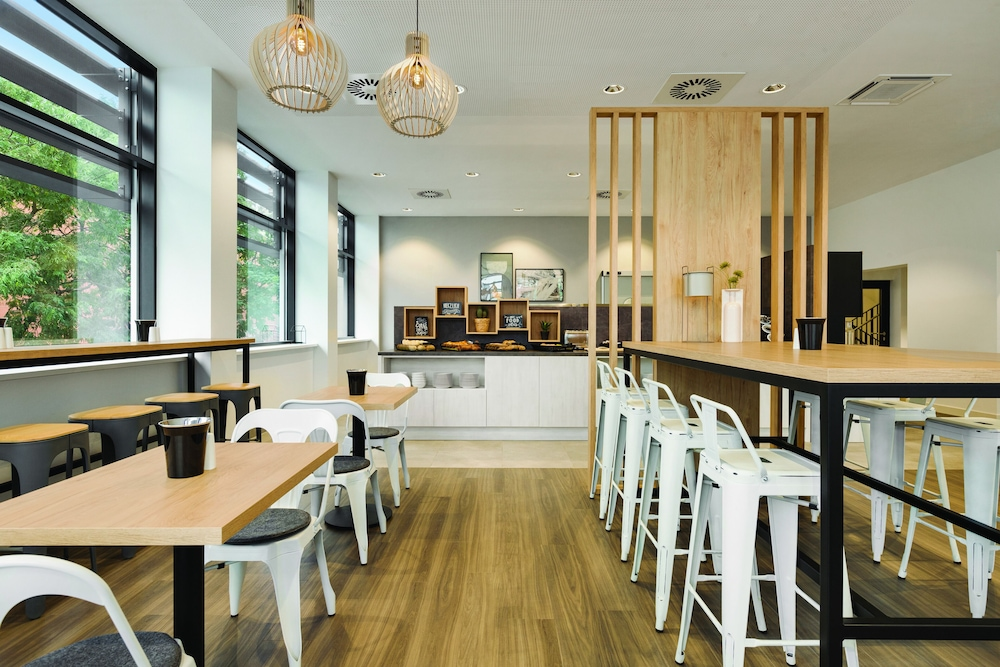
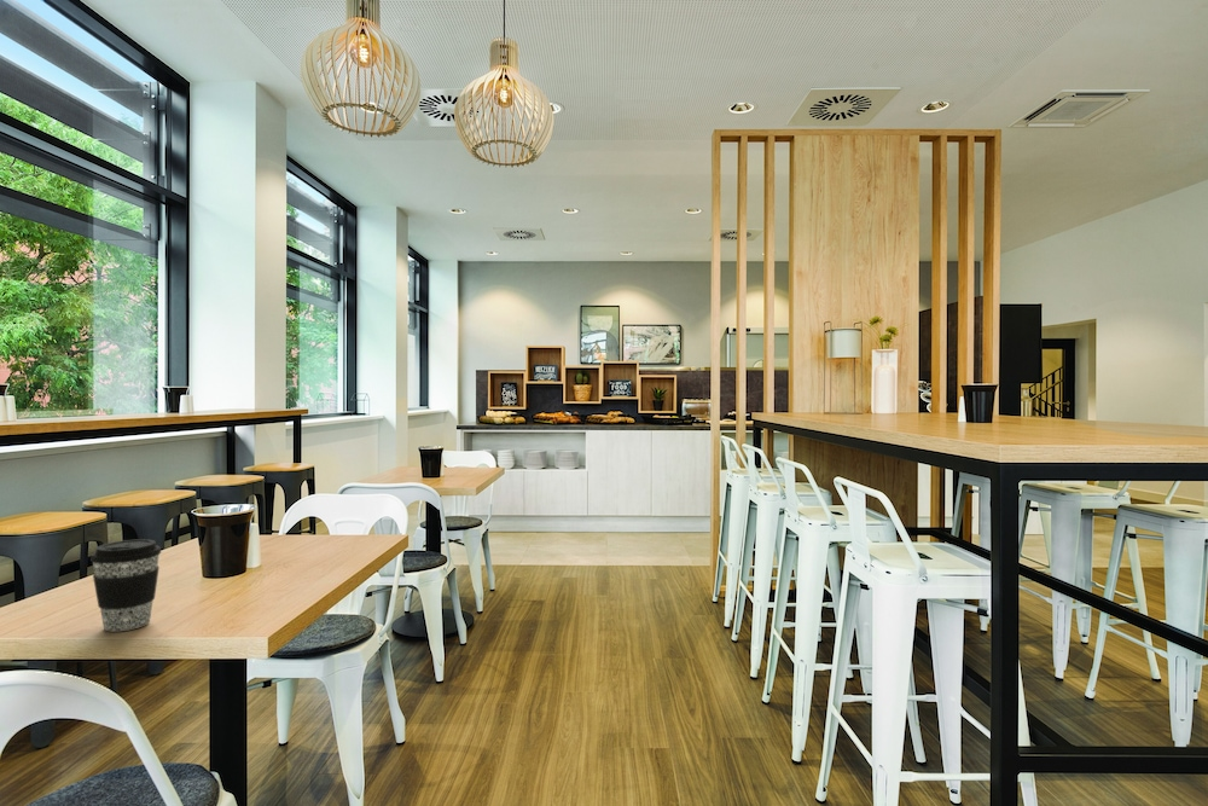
+ coffee cup [89,538,162,632]
